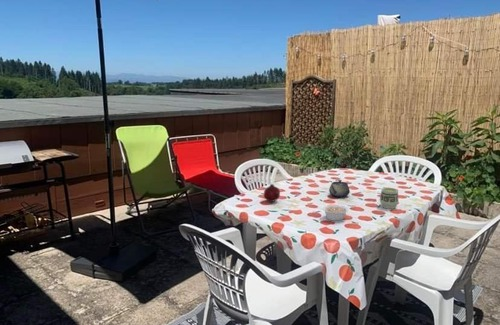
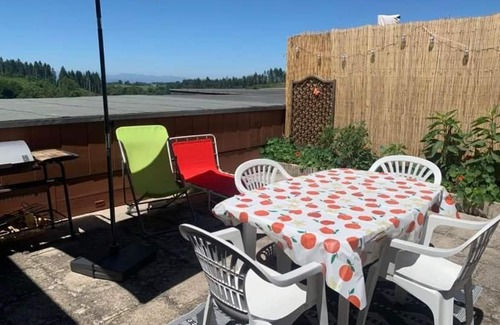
- cup [379,187,399,210]
- fruit [263,183,281,203]
- teapot [328,179,351,198]
- legume [322,204,353,222]
